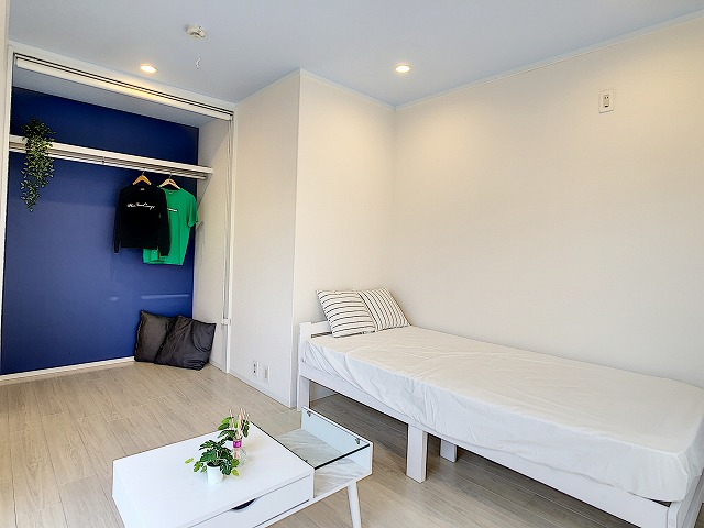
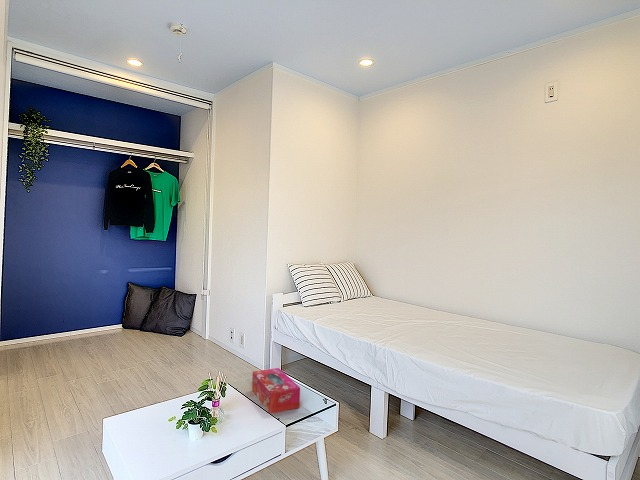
+ tissue box [251,367,301,415]
